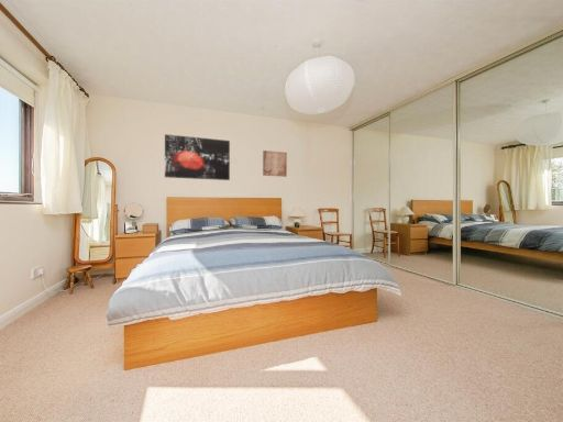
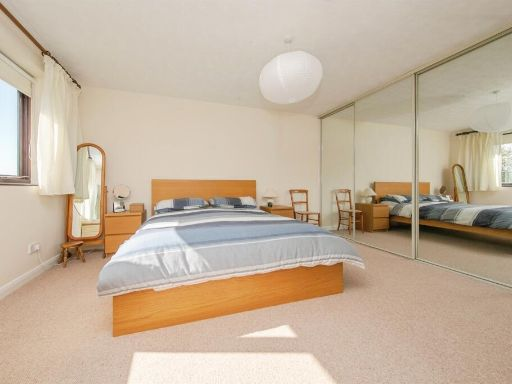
- wall art [262,149,288,178]
- wall art [164,133,231,181]
